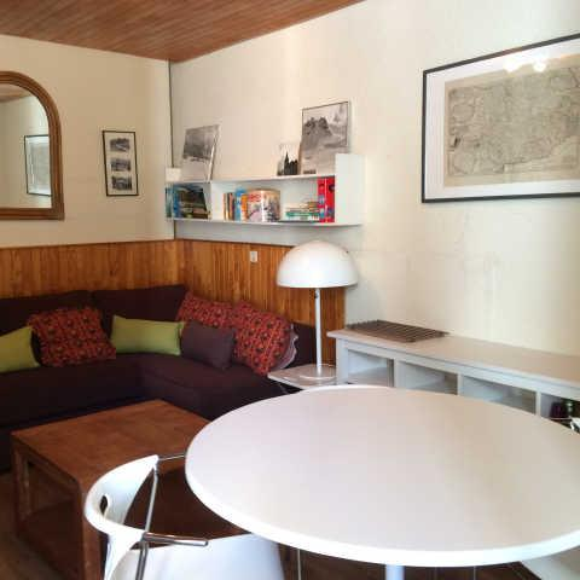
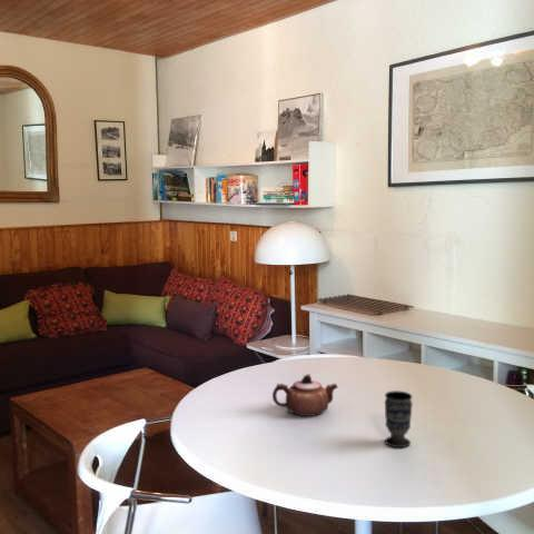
+ cup [384,389,414,448]
+ teapot [271,373,339,417]
